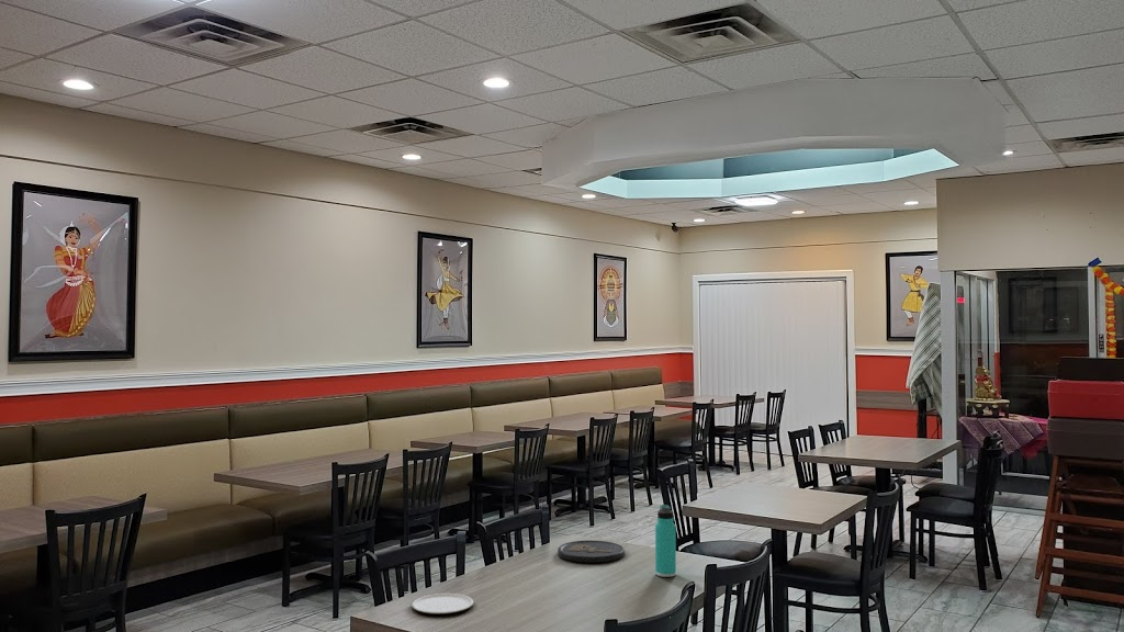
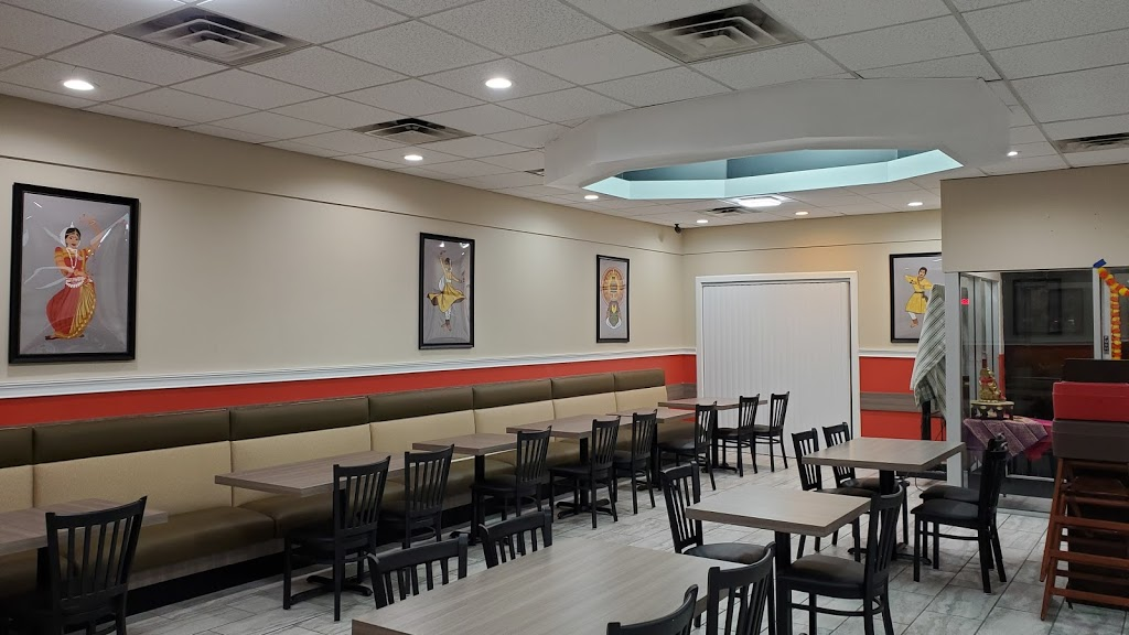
- plate [411,592,474,616]
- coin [557,540,626,564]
- thermos bottle [654,504,677,578]
